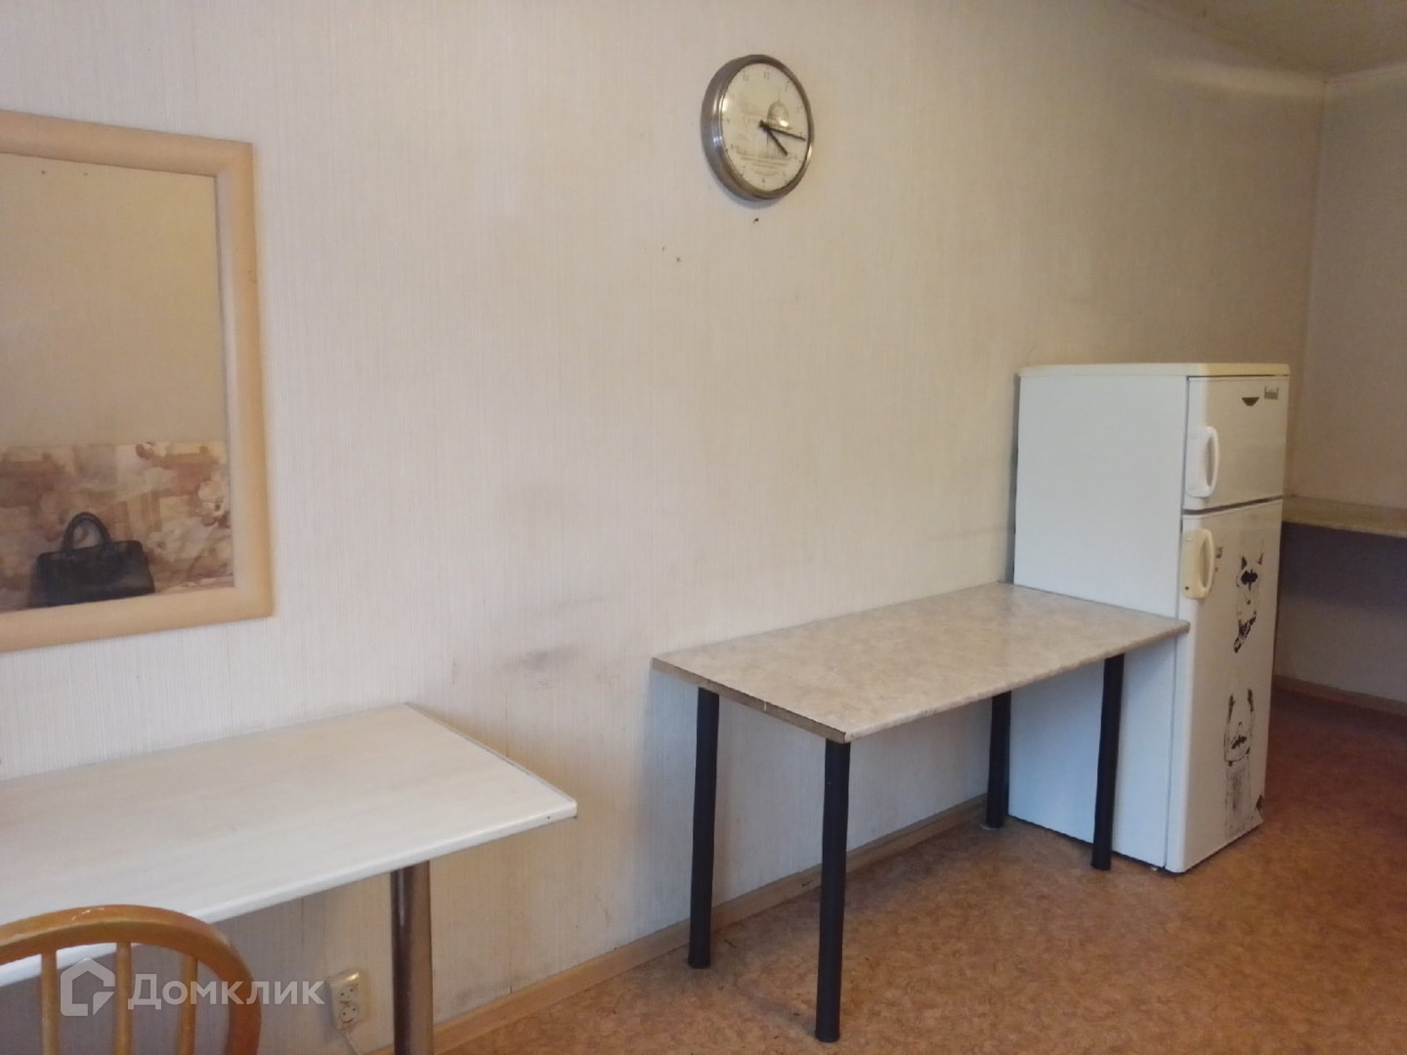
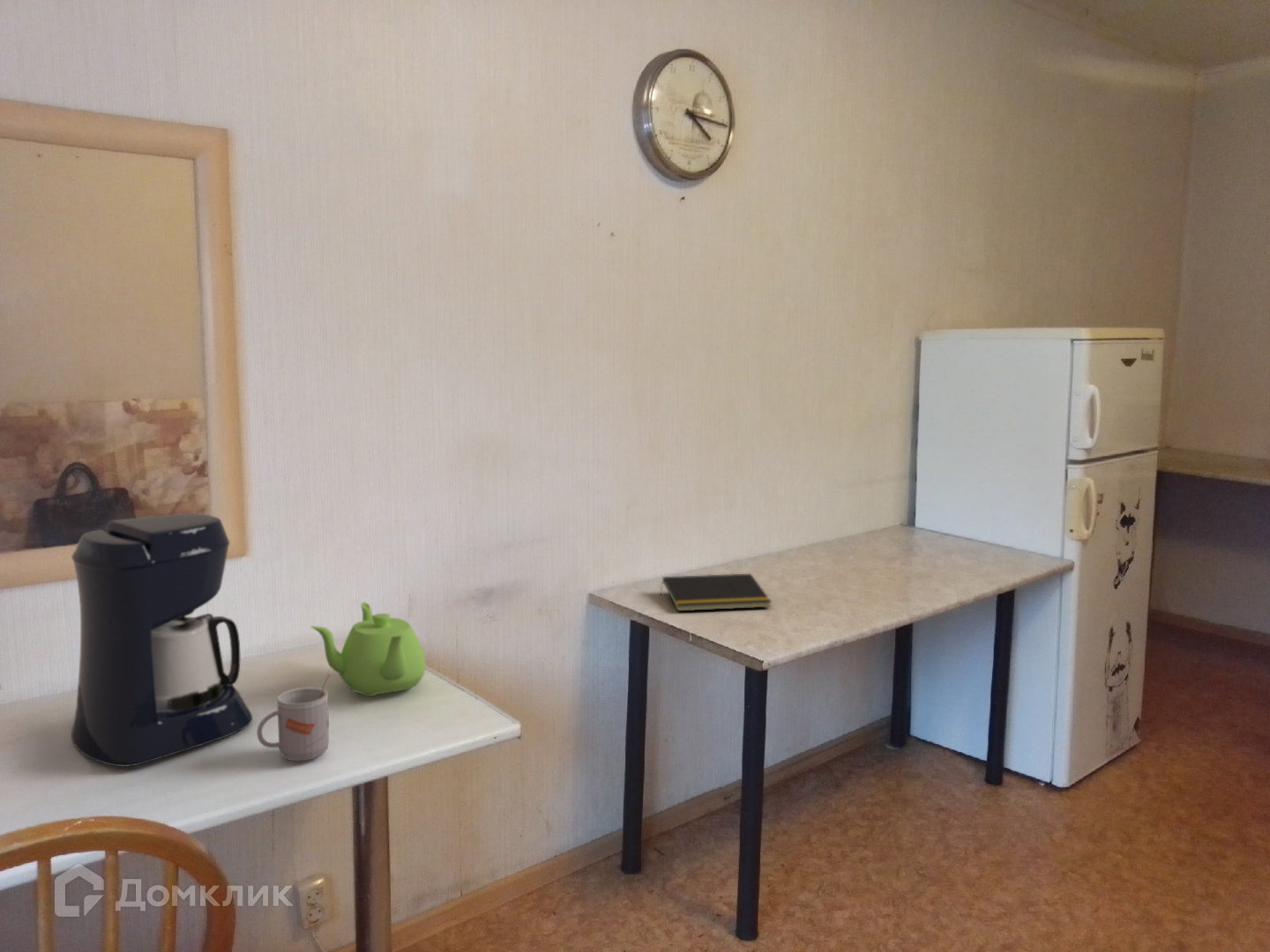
+ notepad [660,573,773,612]
+ teapot [310,601,427,697]
+ coffee maker [71,513,253,768]
+ mug [256,673,332,762]
